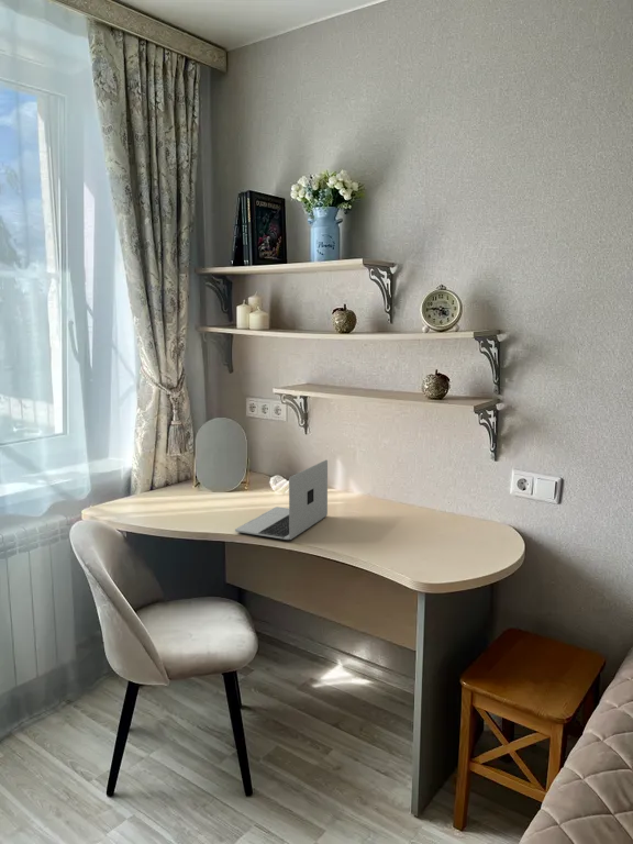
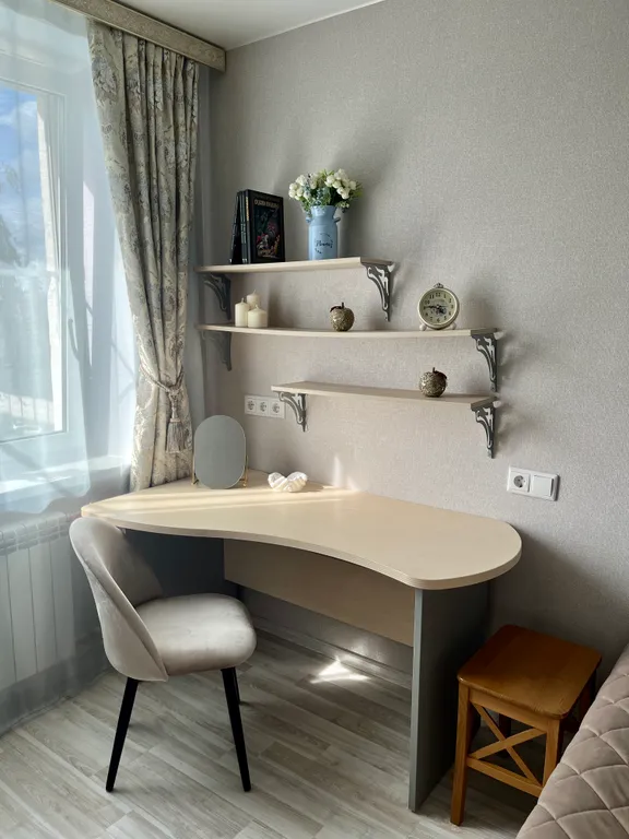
- laptop [234,459,329,541]
